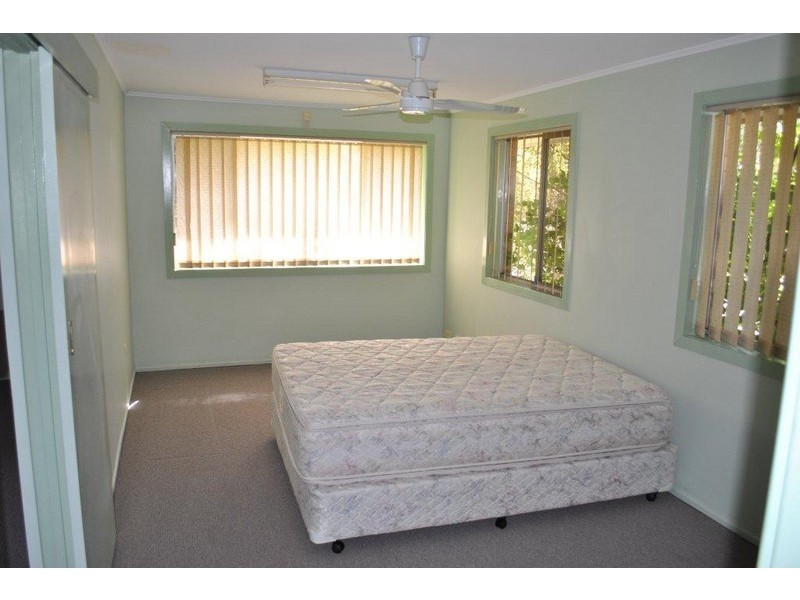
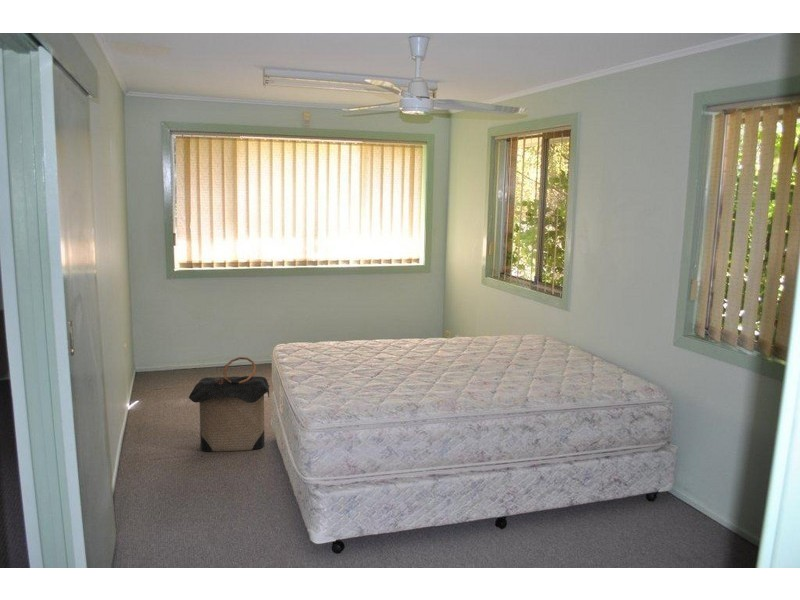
+ laundry hamper [188,356,271,453]
